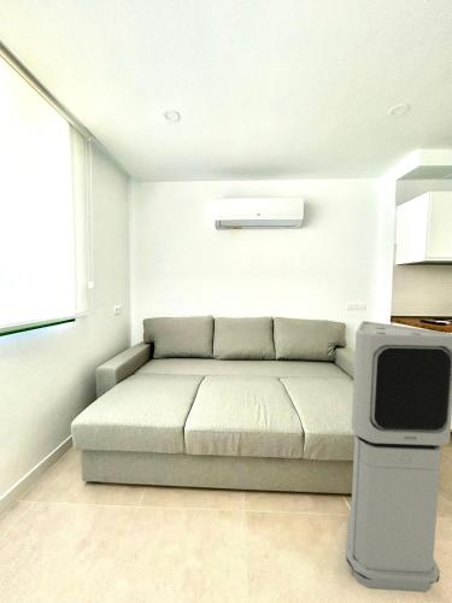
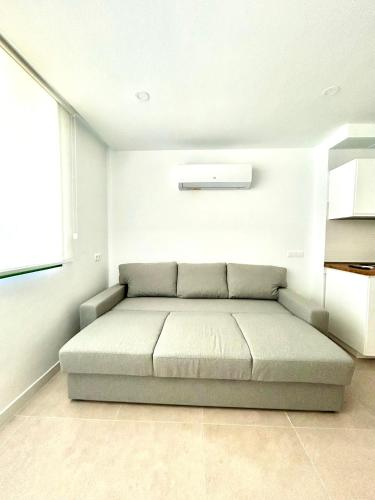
- air purifier [344,320,452,593]
